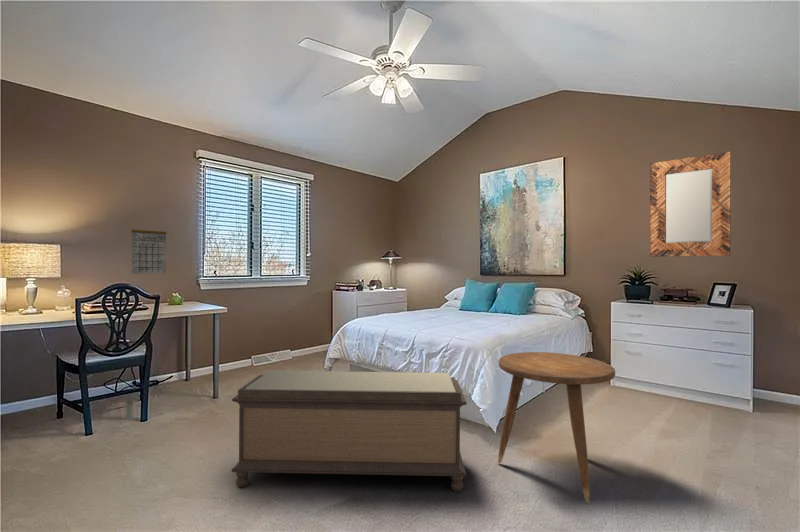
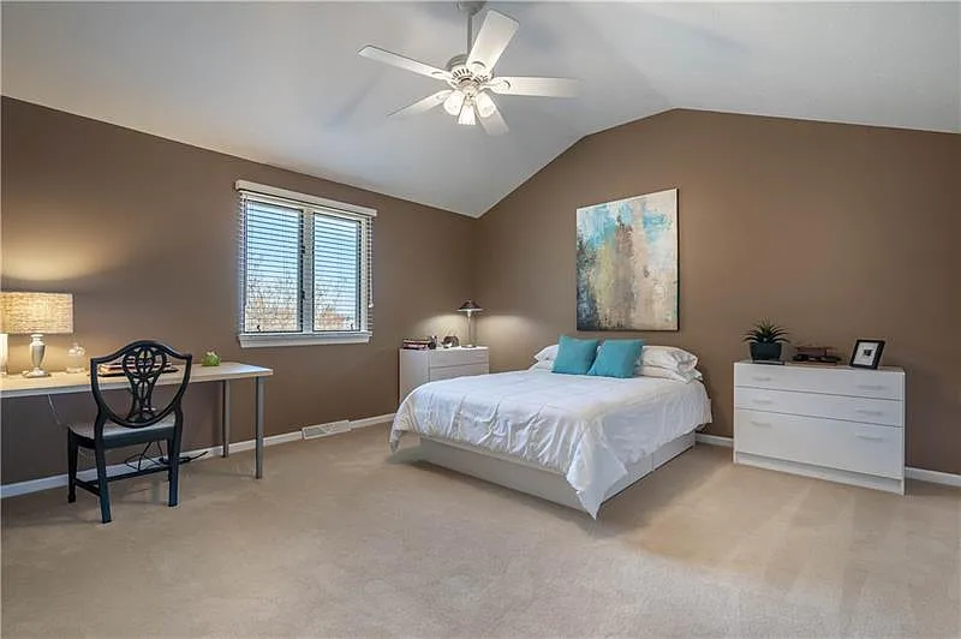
- side table [497,351,616,504]
- home mirror [649,151,732,258]
- calendar [130,221,167,275]
- bench [230,370,468,493]
